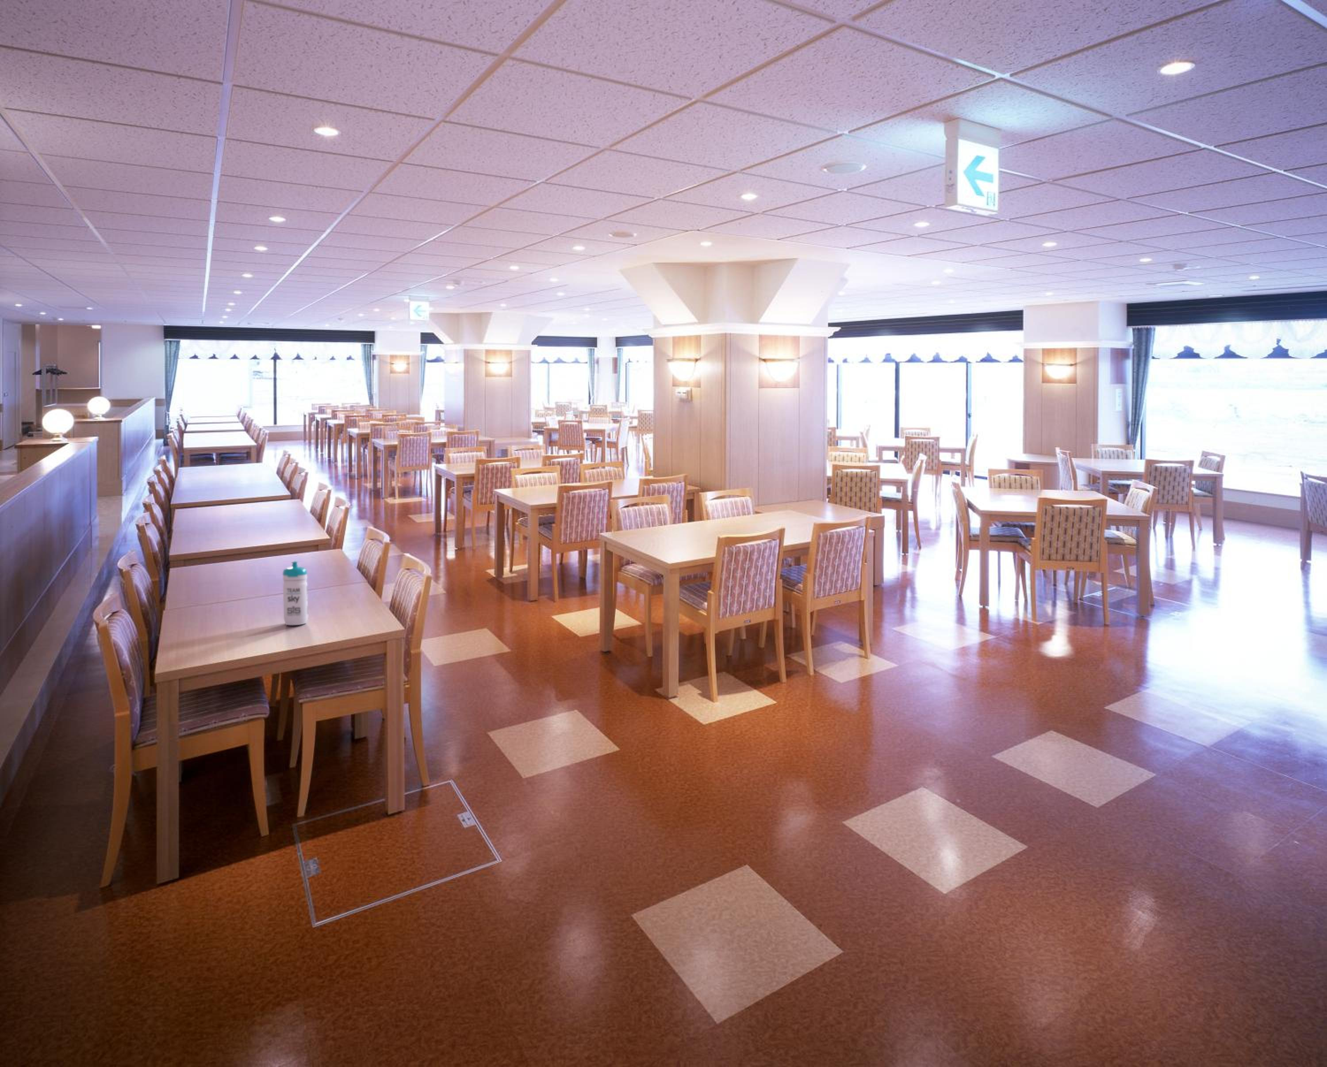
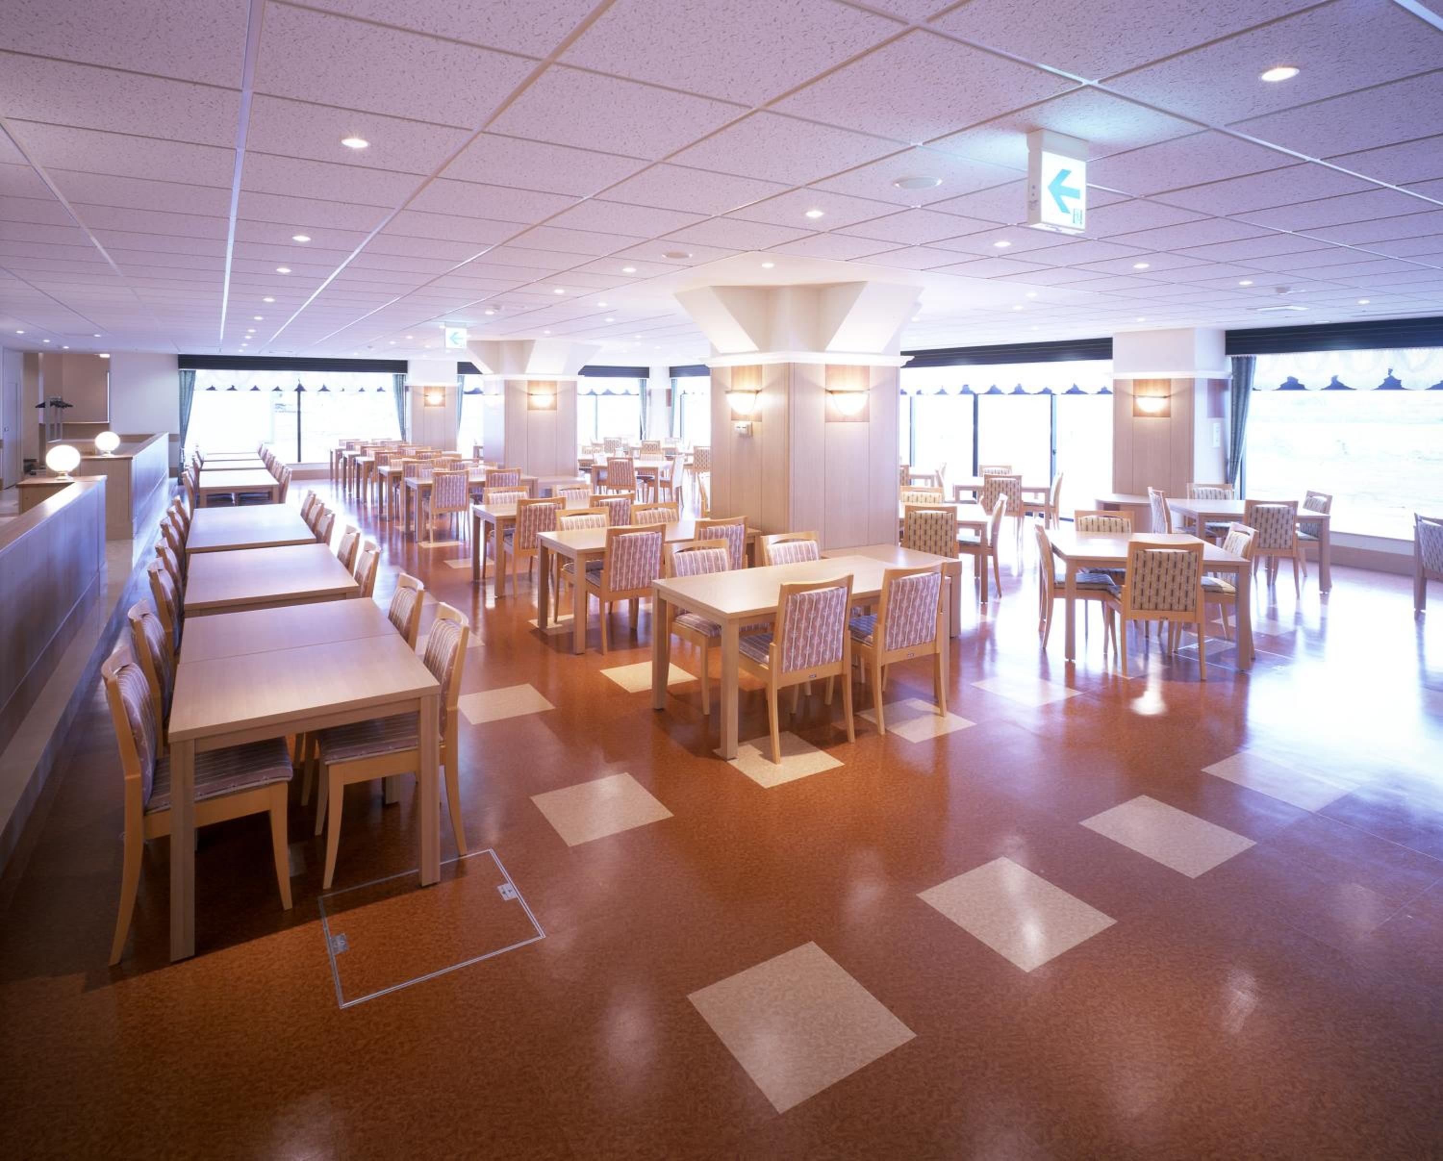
- water bottle [282,561,308,626]
